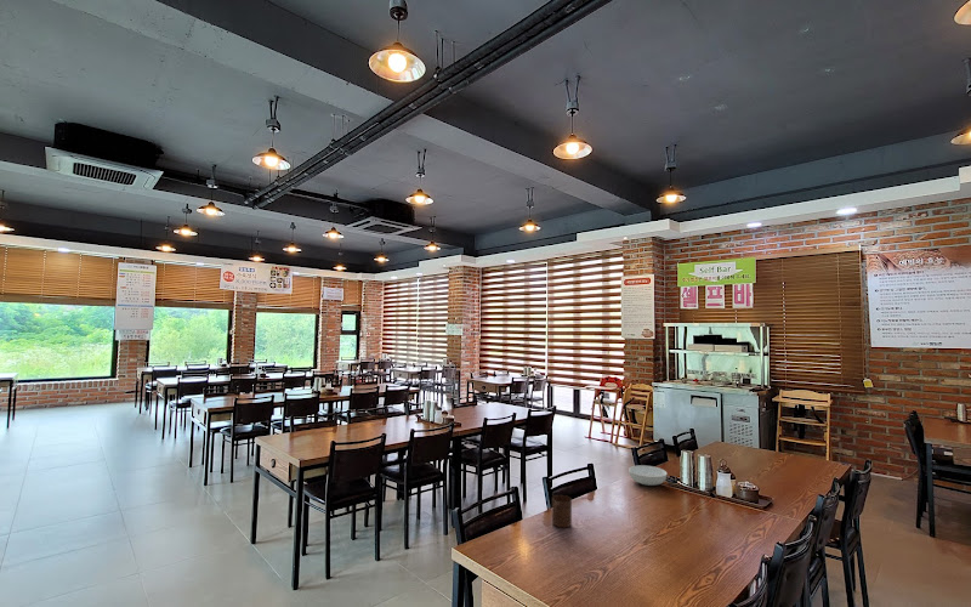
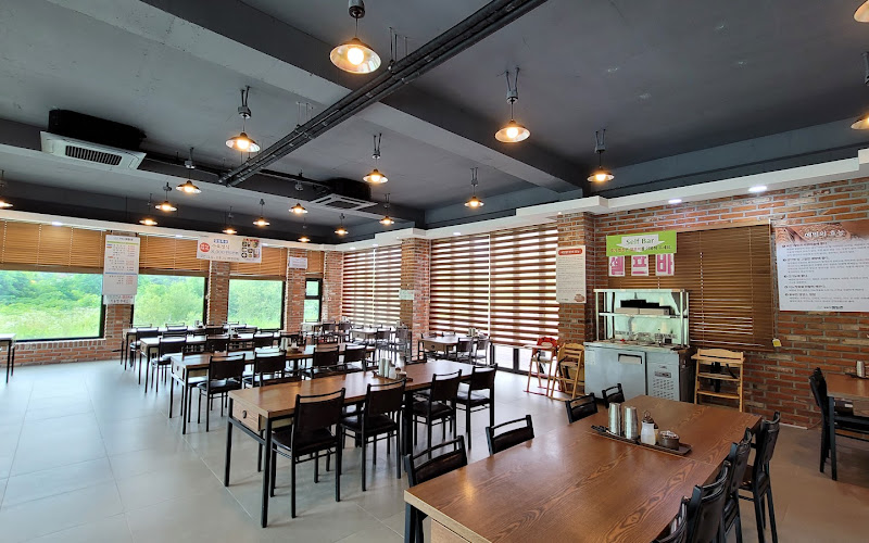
- serving bowl [628,464,668,487]
- cup [551,494,573,528]
